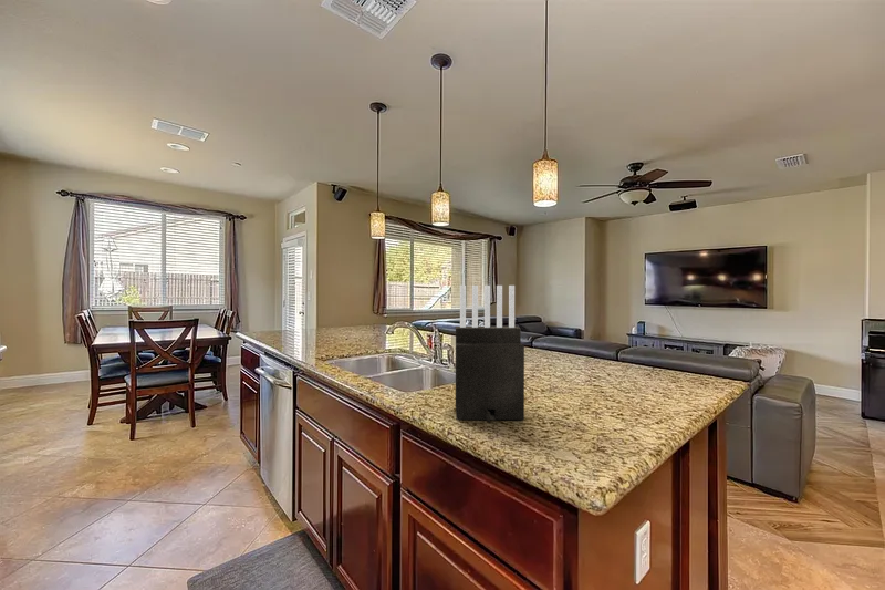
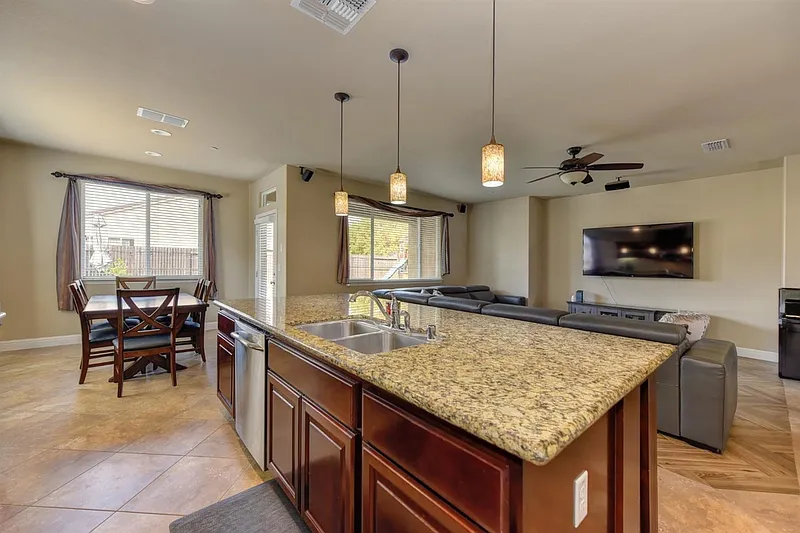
- knife block [455,284,525,424]
